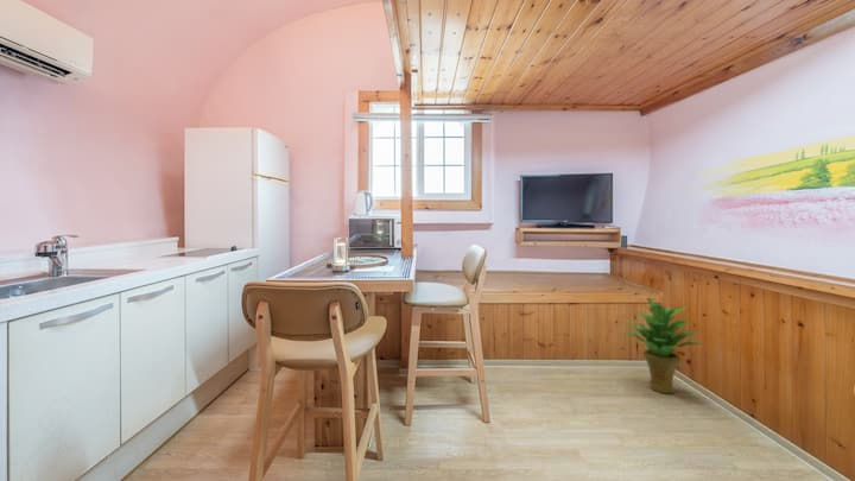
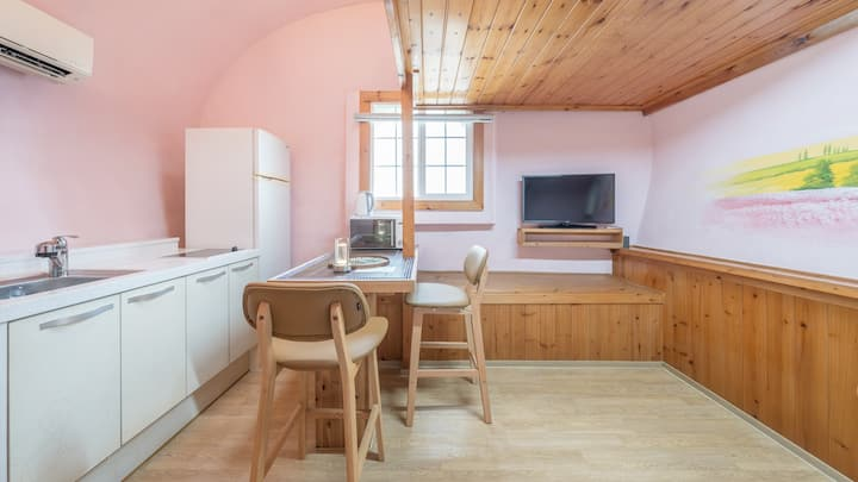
- potted plant [622,298,704,394]
